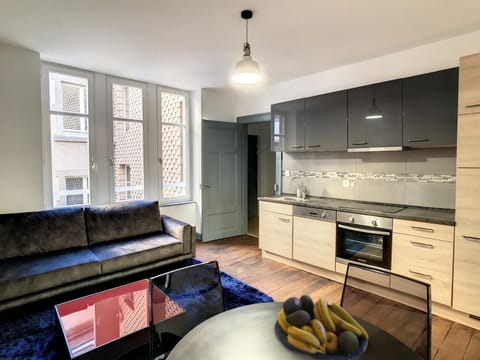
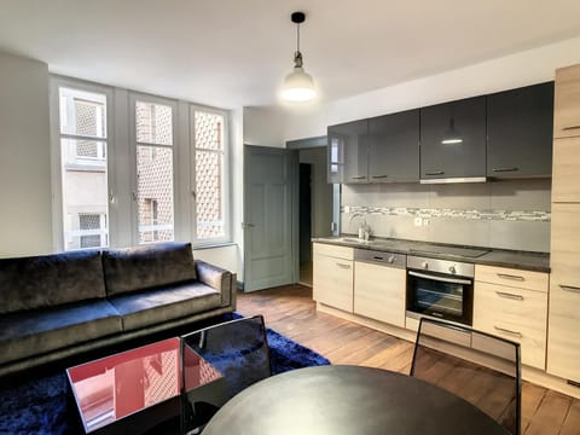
- fruit bowl [274,294,370,360]
